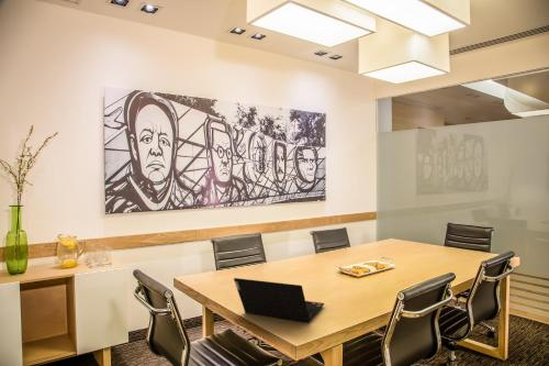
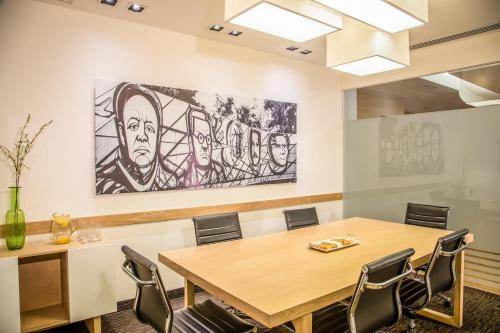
- laptop computer [233,277,325,323]
